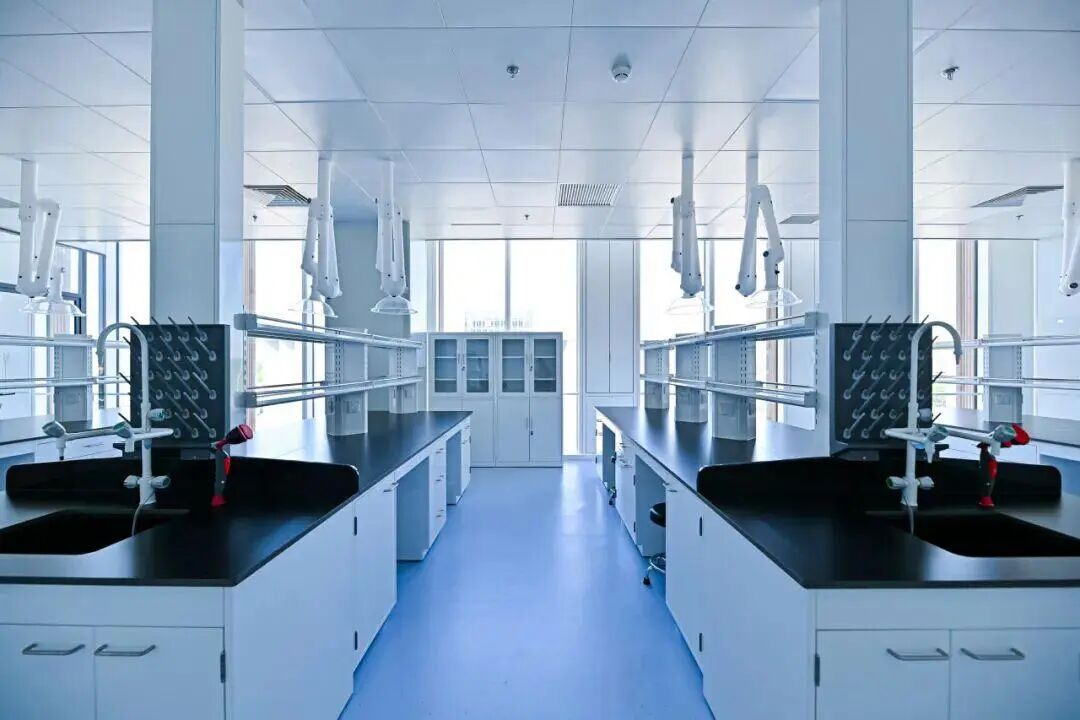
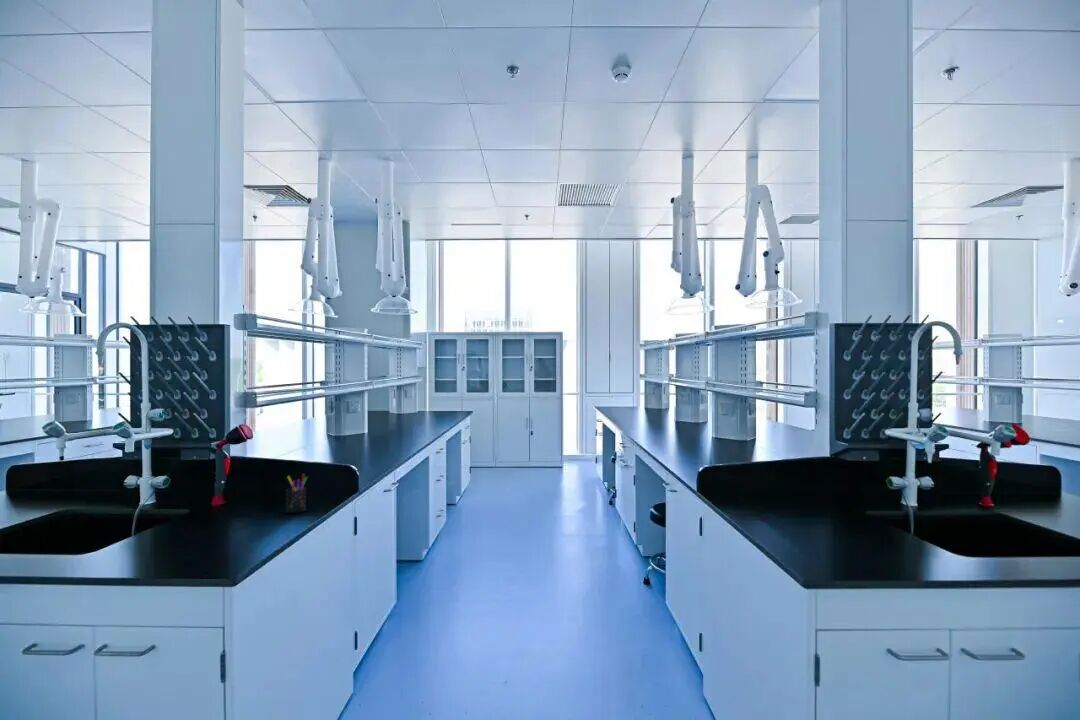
+ pen holder [285,473,309,514]
